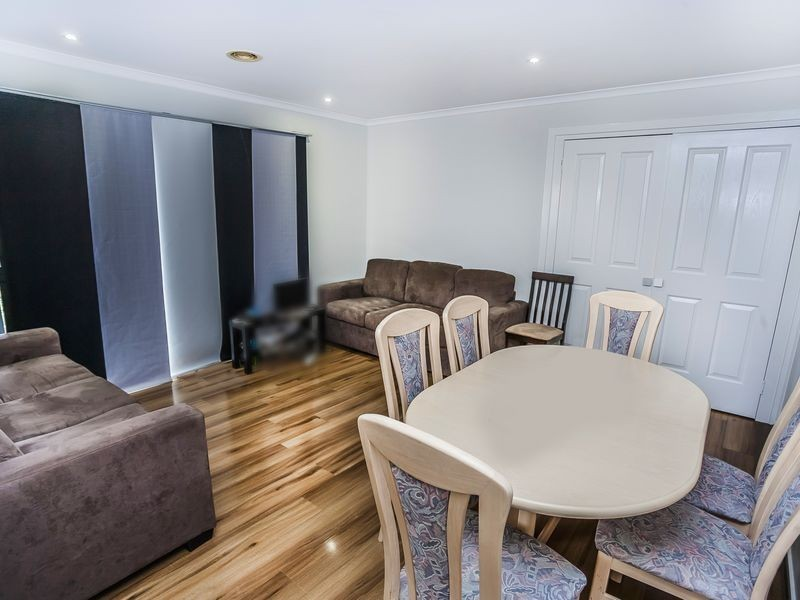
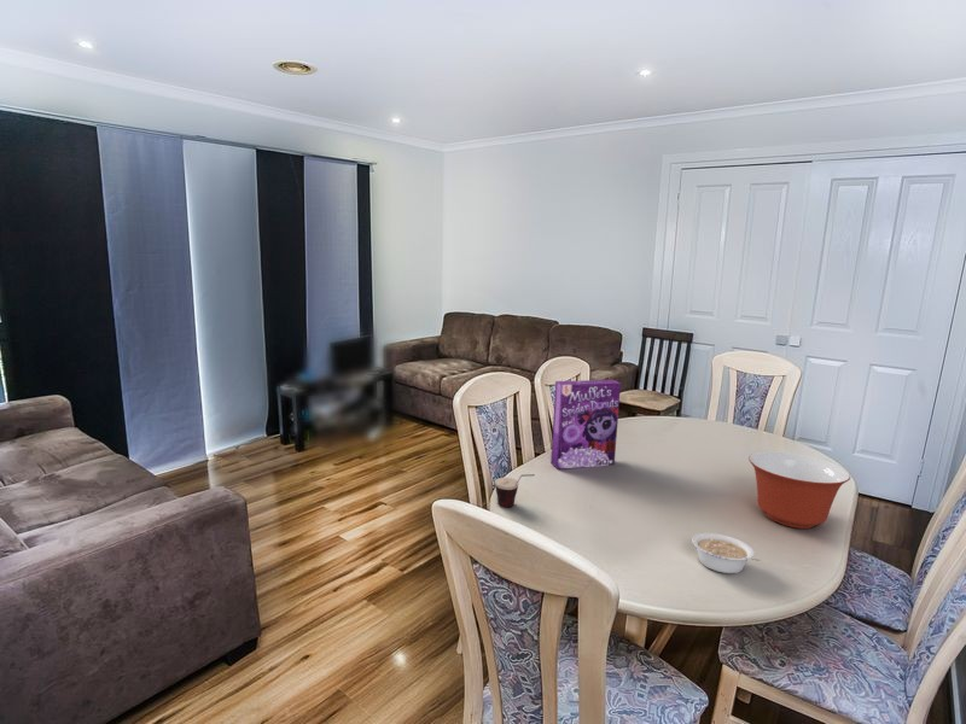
+ mixing bowl [747,450,851,530]
+ cereal box [549,379,622,471]
+ legume [691,532,761,574]
+ cup [494,473,536,508]
